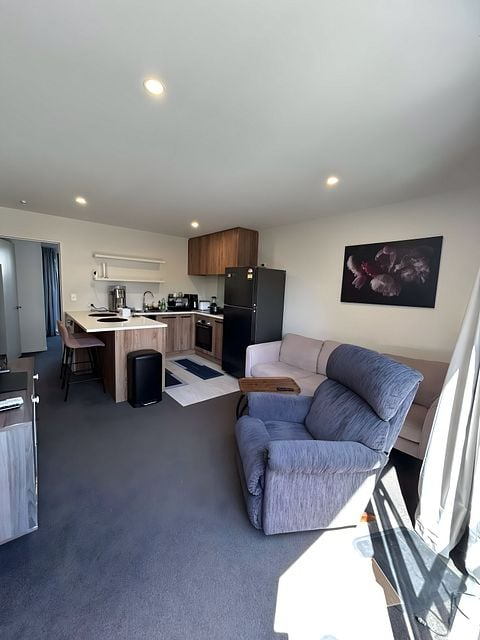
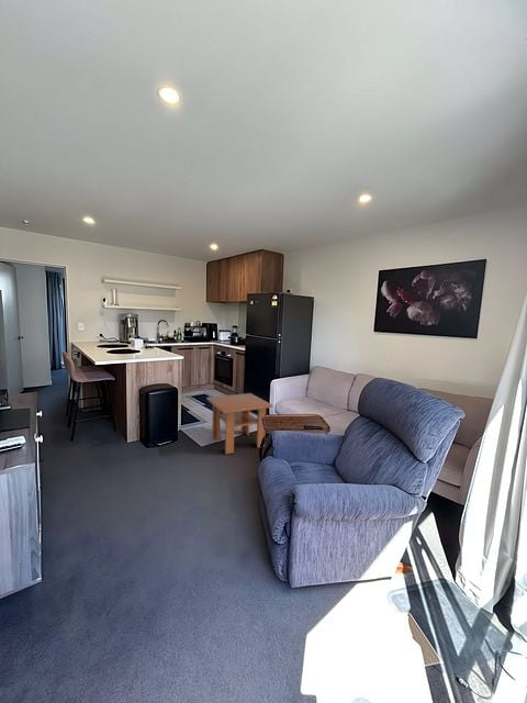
+ coffee table [205,392,274,455]
